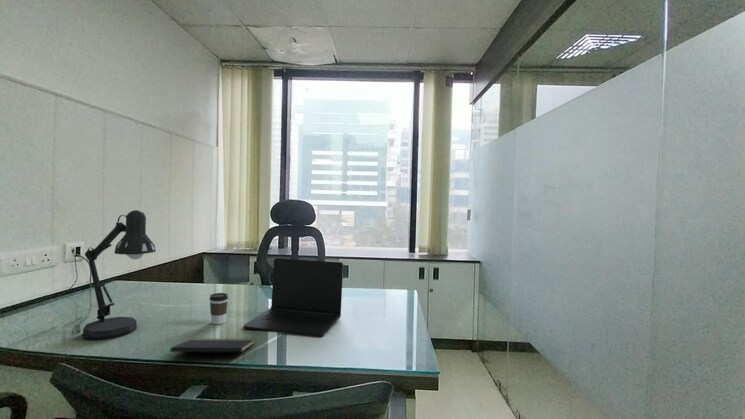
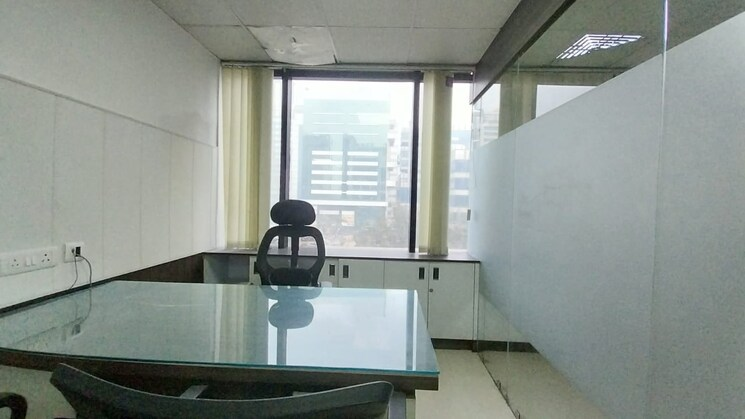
- laptop [243,257,344,337]
- coffee cup [209,292,229,325]
- notepad [169,338,256,362]
- desk lamp [81,209,157,341]
